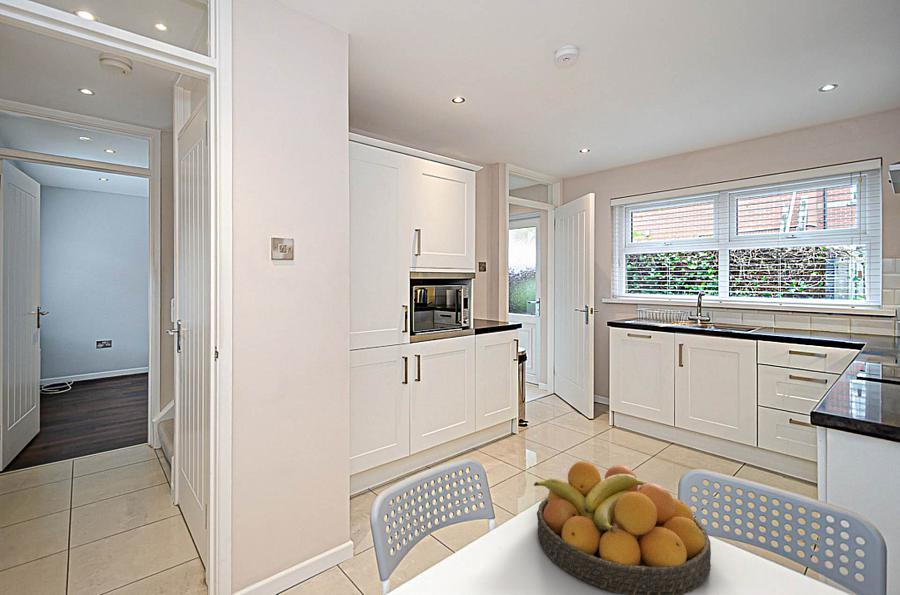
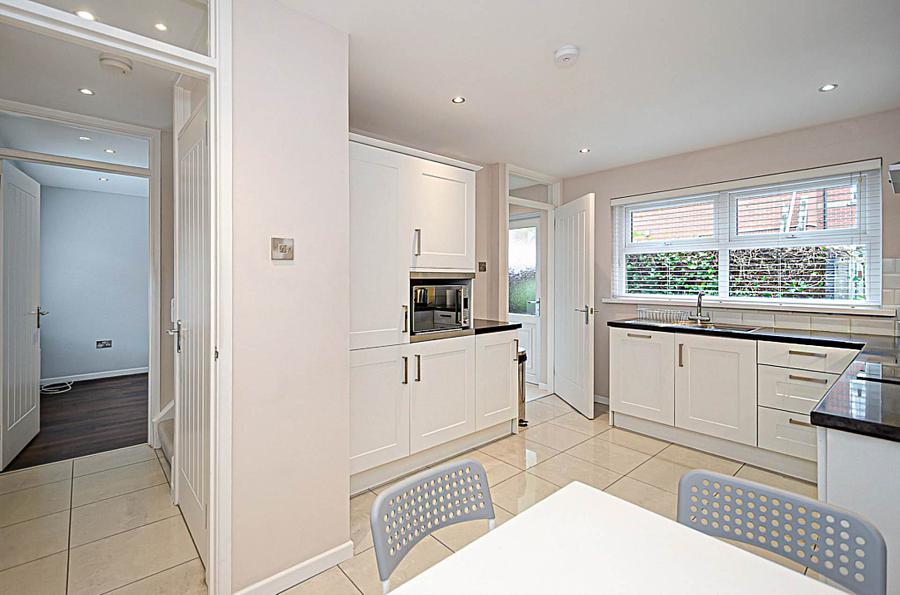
- fruit bowl [533,461,712,595]
